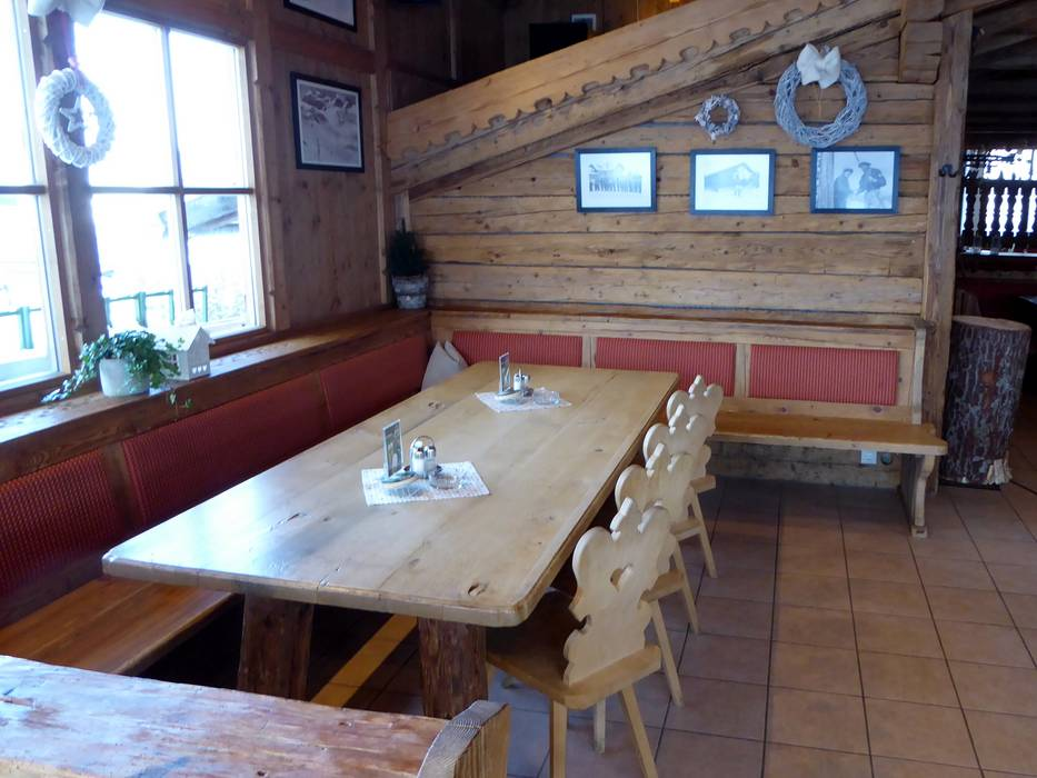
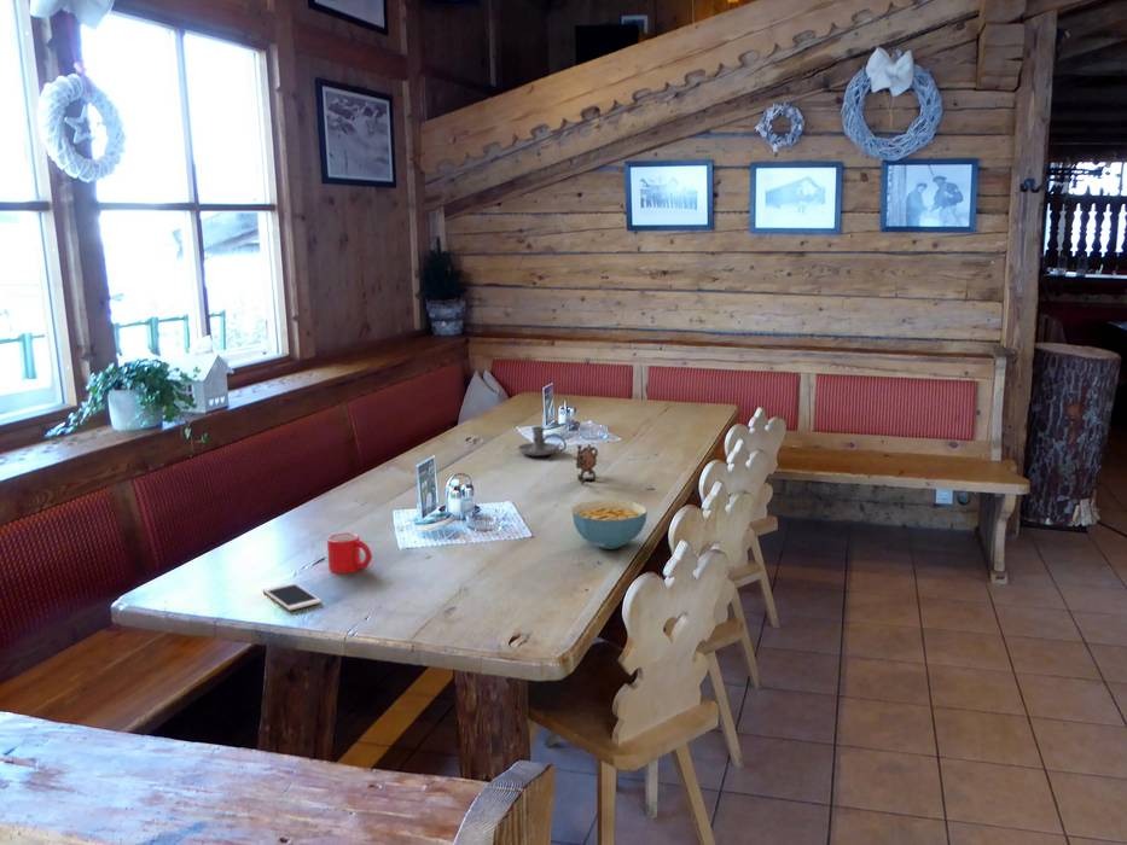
+ mug [326,532,372,575]
+ cereal bowl [571,499,649,550]
+ cell phone [261,581,323,612]
+ candle holder [517,425,568,456]
+ teapot [575,443,599,486]
